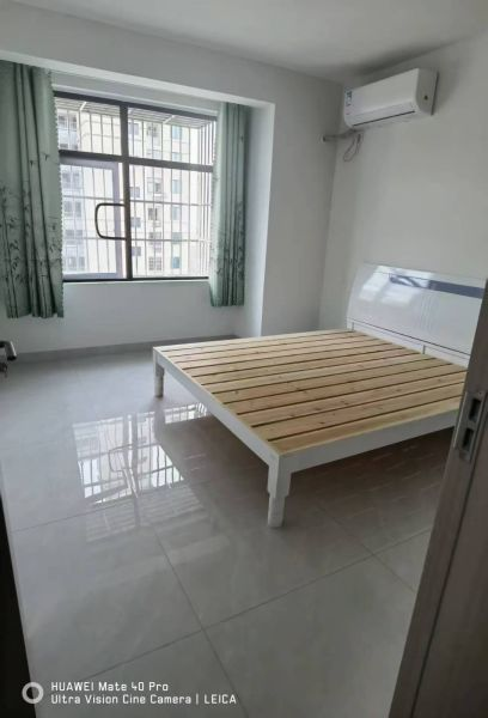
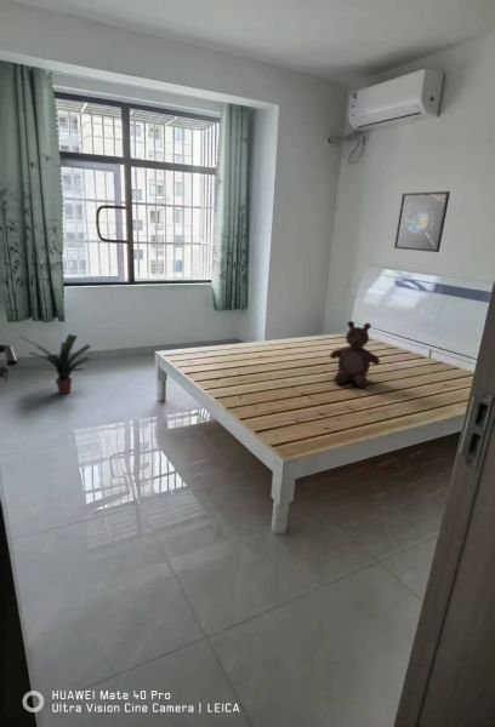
+ potted plant [18,333,92,395]
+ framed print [393,190,451,253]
+ teddy bear [329,320,381,389]
